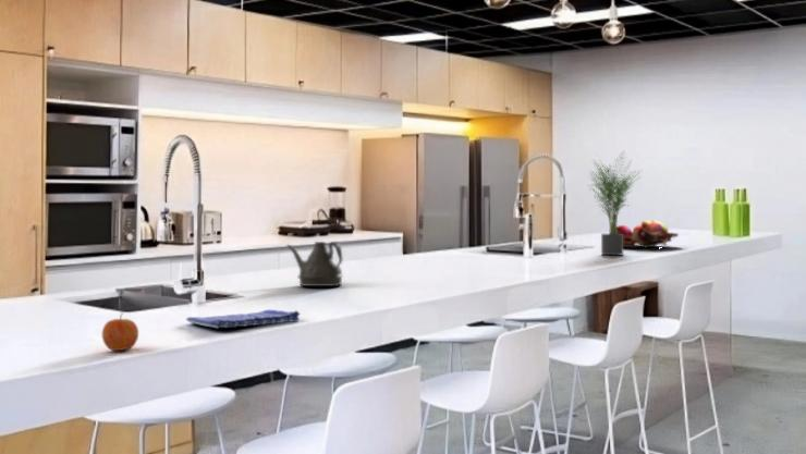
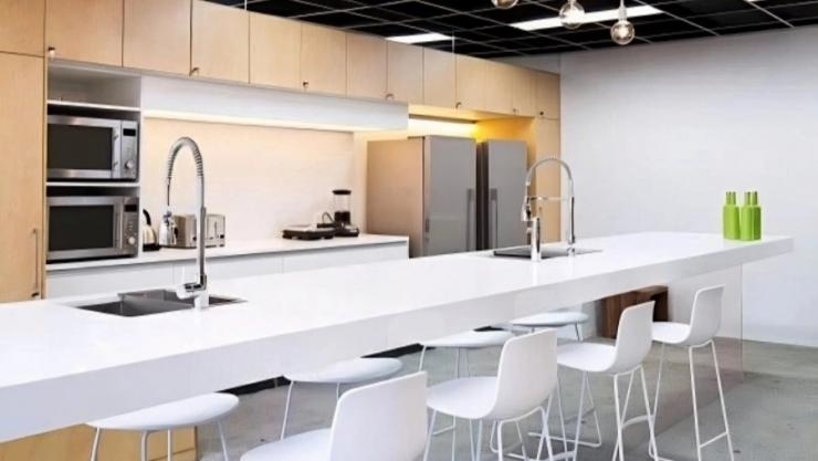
- teapot [285,241,344,287]
- fruit basket [616,220,680,248]
- potted plant [587,149,643,256]
- apple [101,311,139,352]
- dish towel [185,309,301,330]
